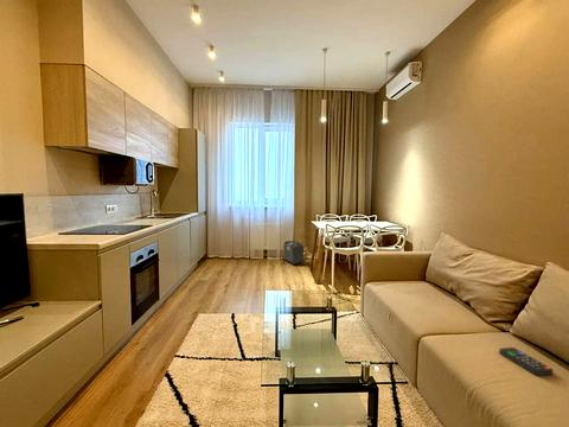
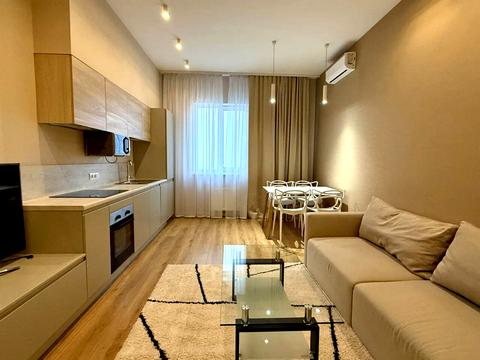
- remote control [498,346,555,377]
- backpack [283,240,305,266]
